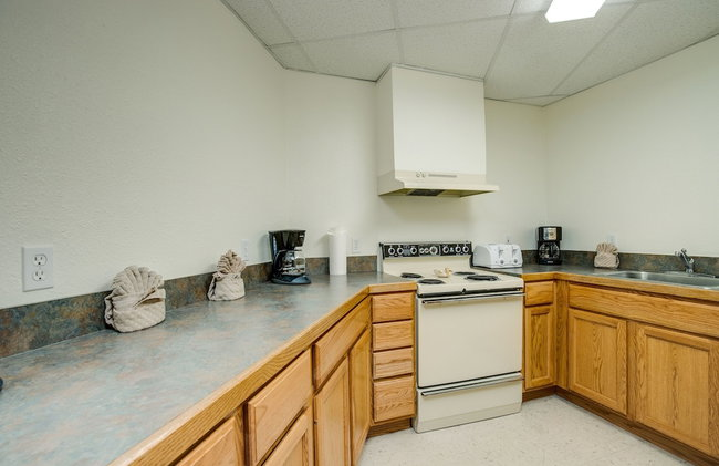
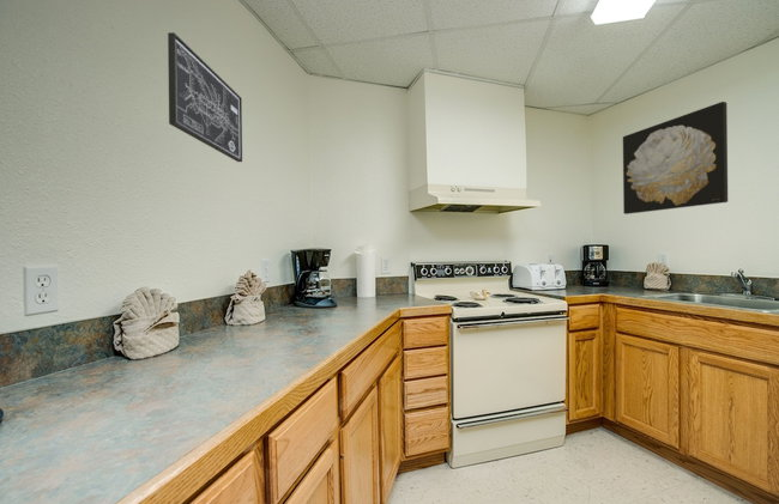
+ wall art [167,31,243,163]
+ wall art [622,101,729,215]
